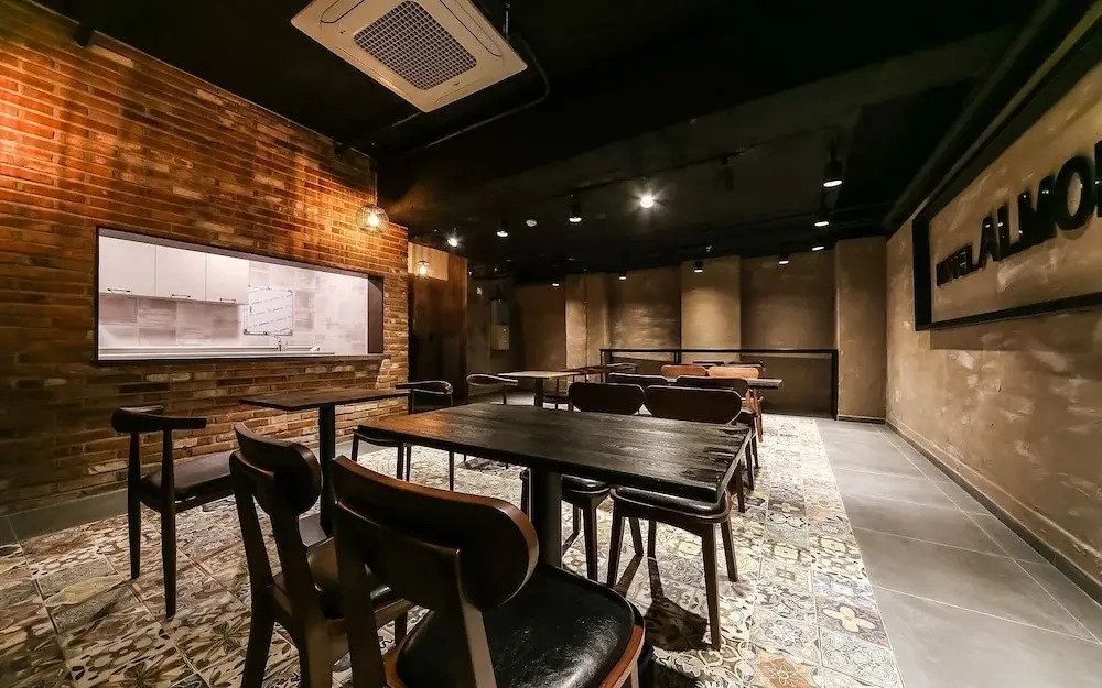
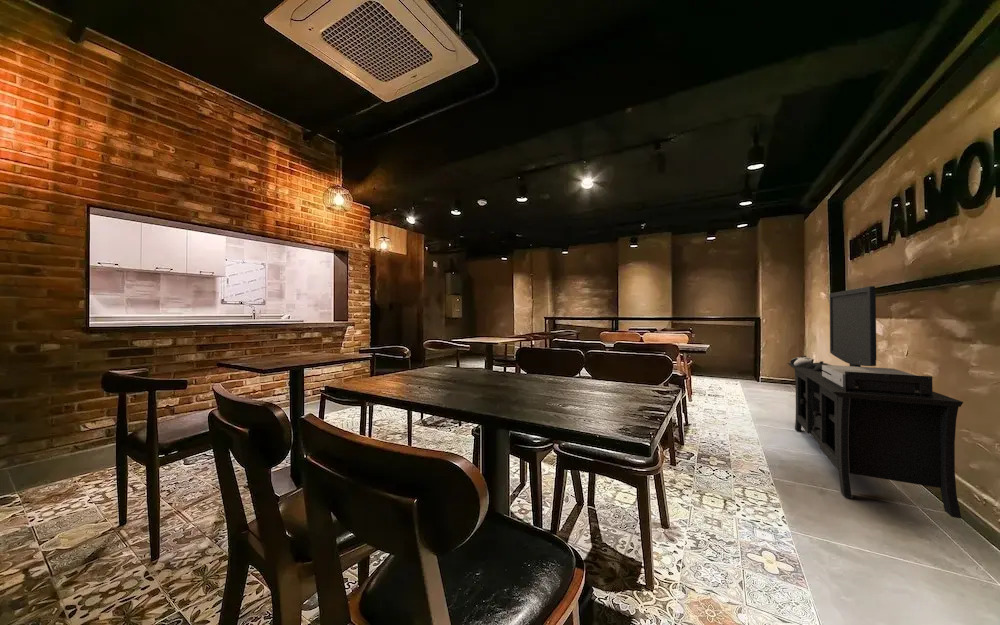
+ media console [786,285,964,519]
